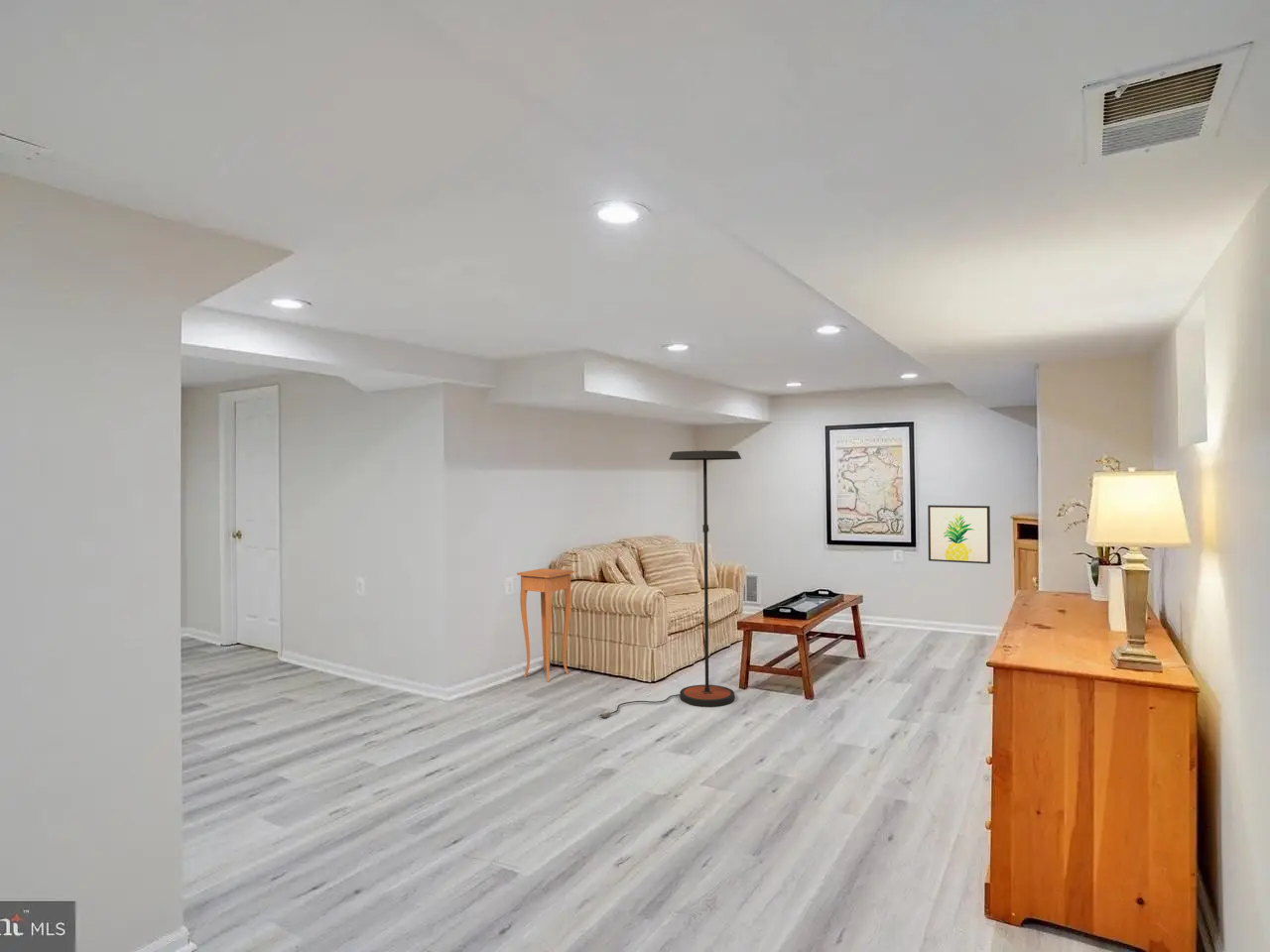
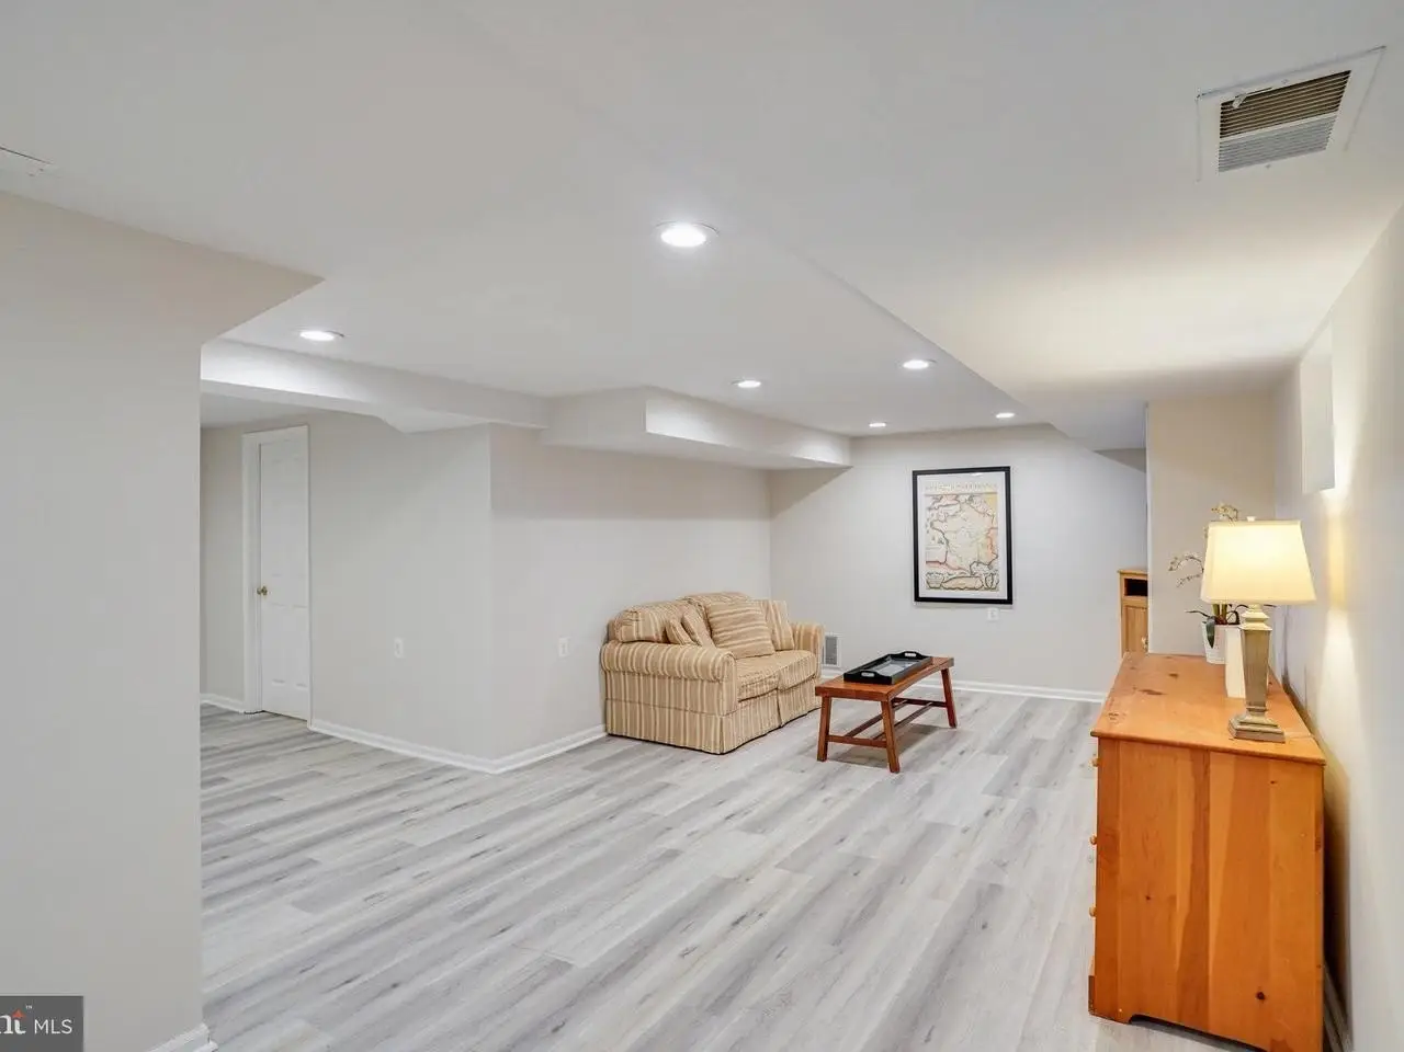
- wall art [927,504,991,565]
- side table [516,567,575,683]
- floor lamp [597,449,742,719]
